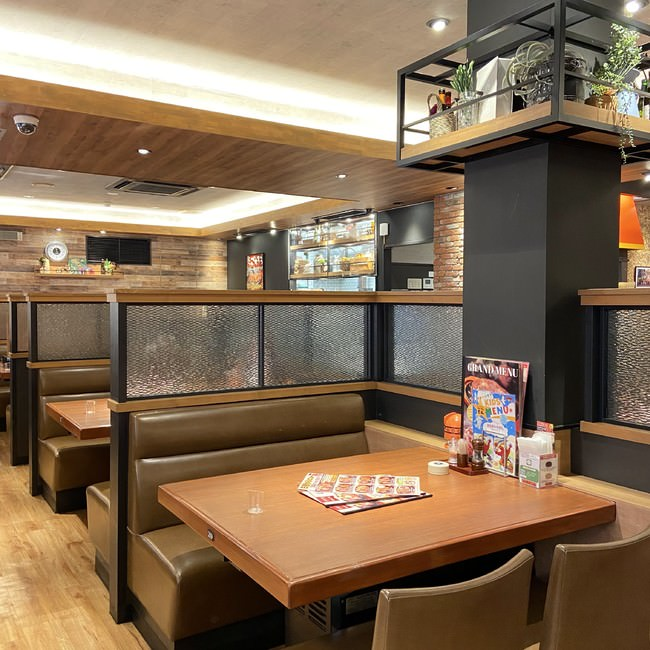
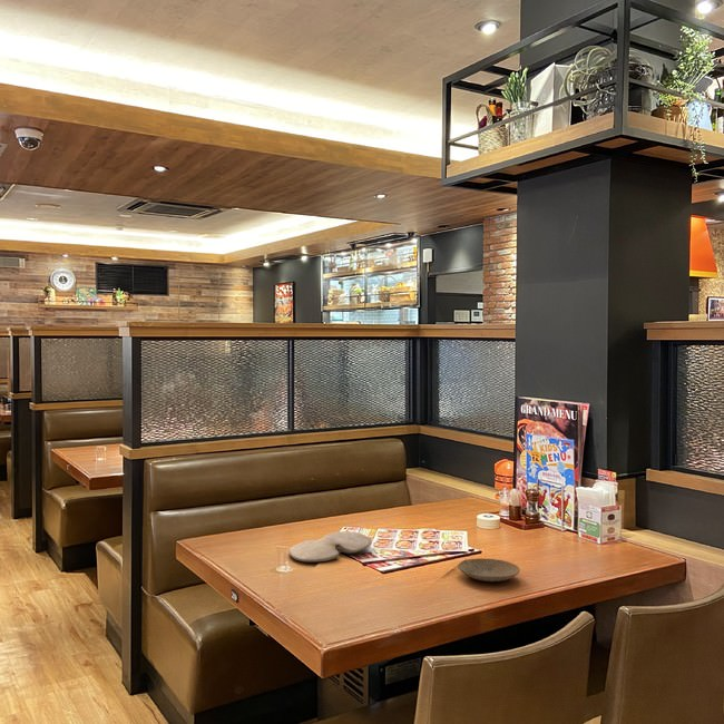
+ plate [457,557,521,583]
+ paint palette [288,530,372,562]
